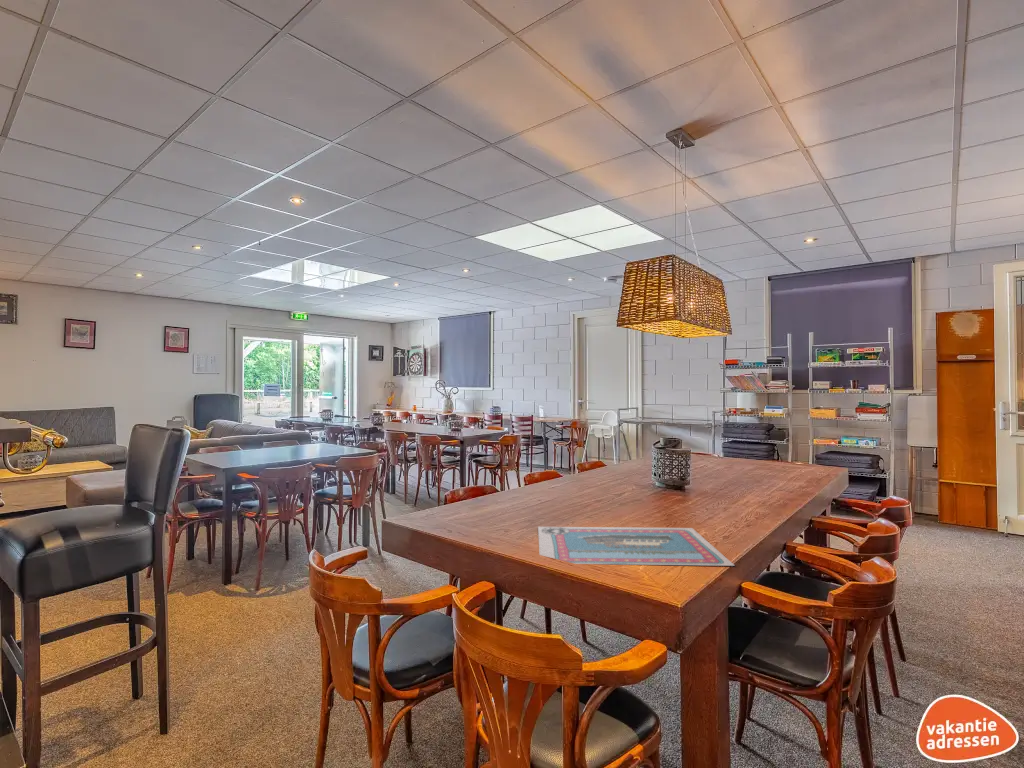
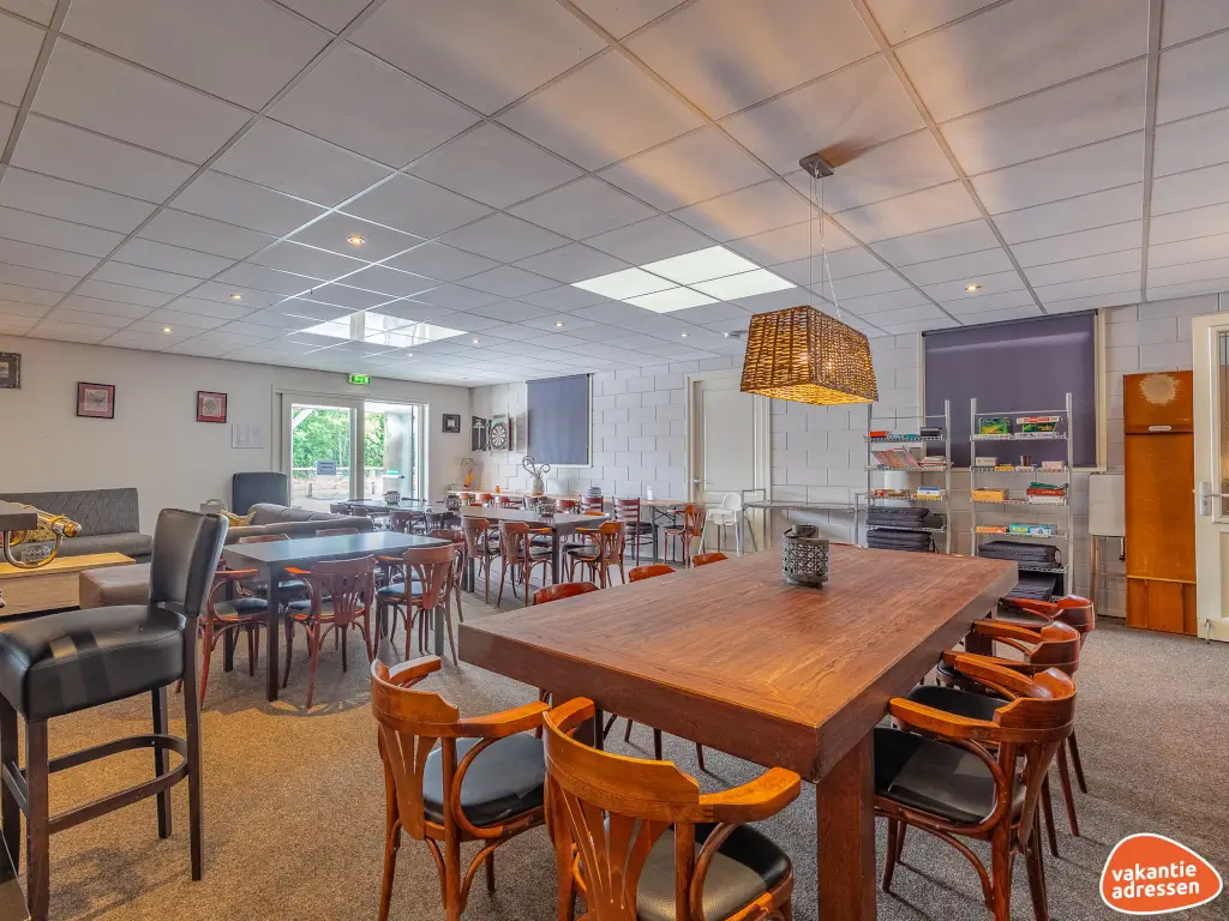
- postcard [537,526,736,567]
